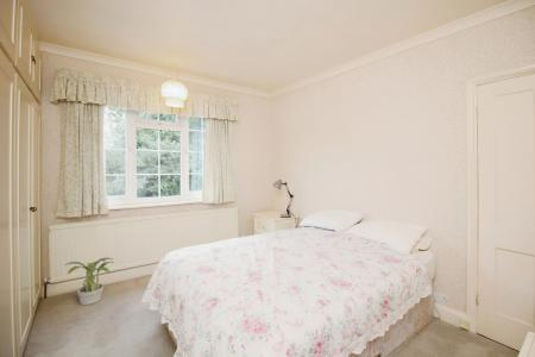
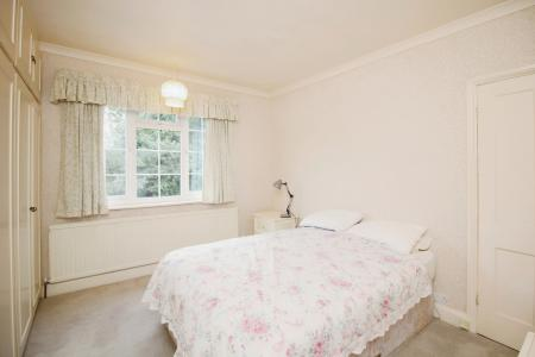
- potted plant [64,257,115,306]
